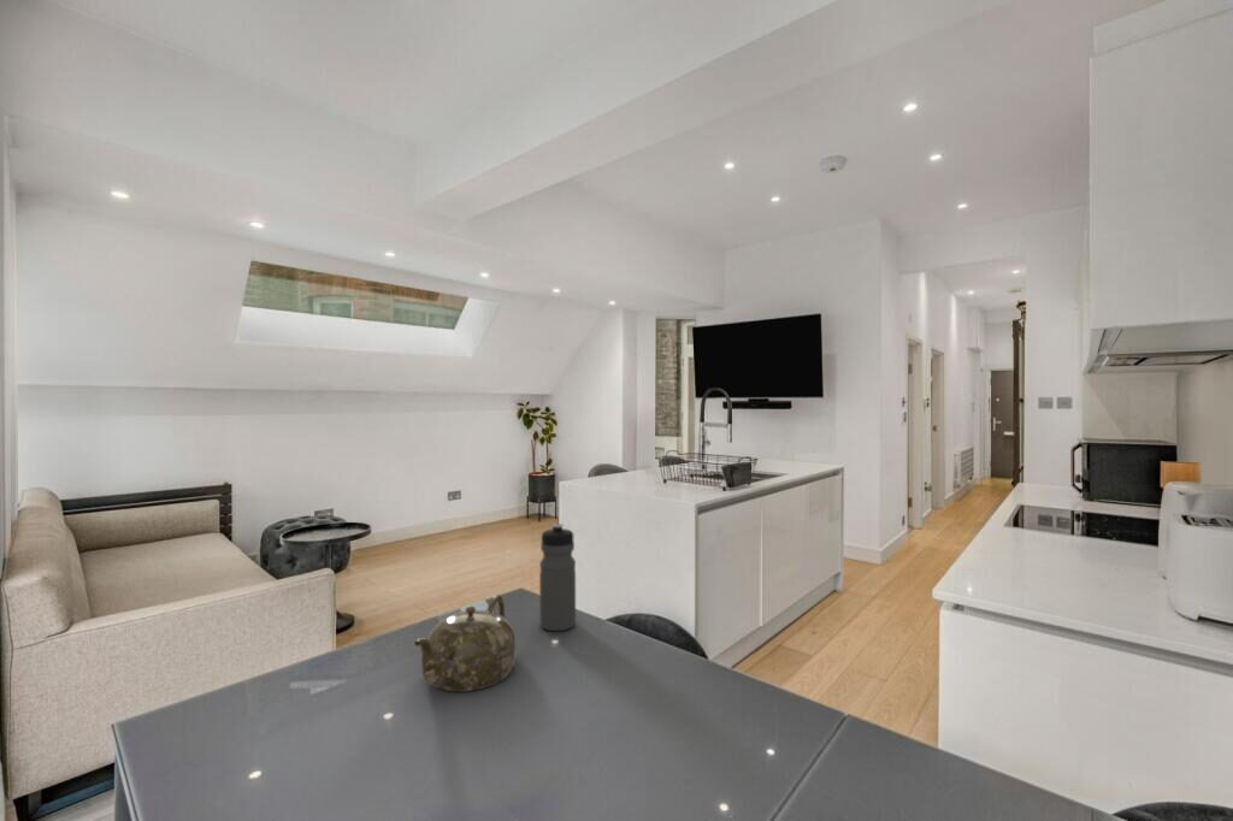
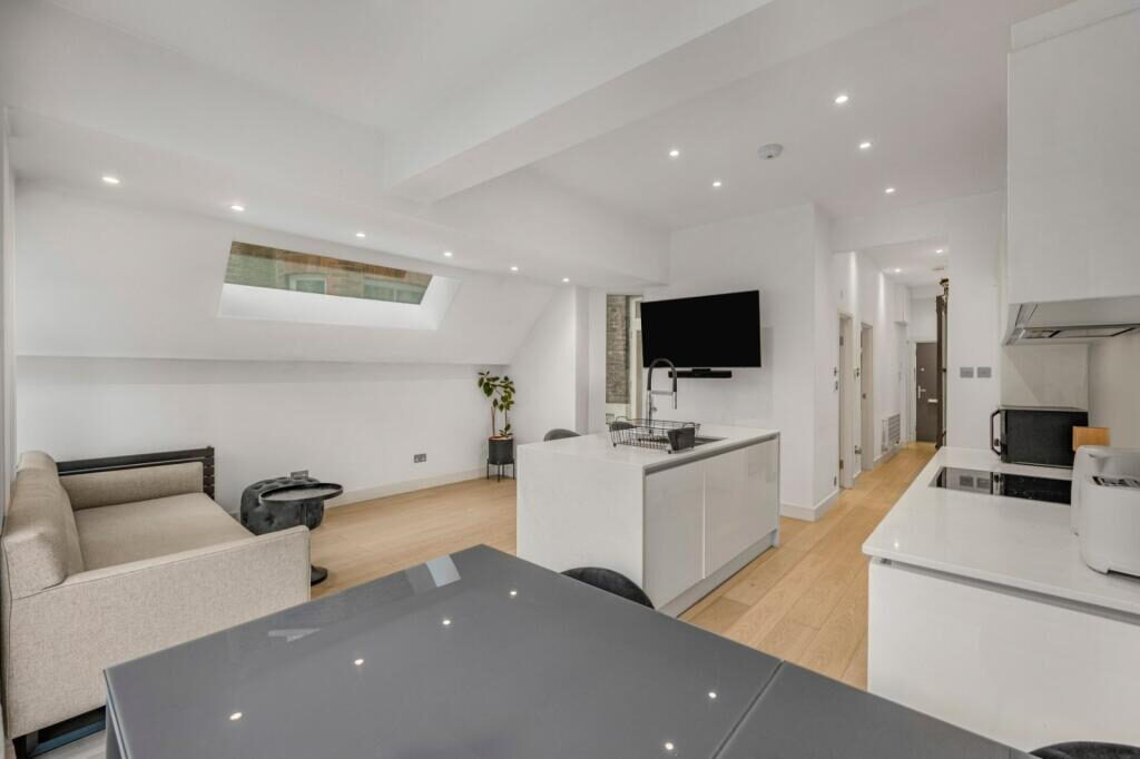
- water bottle [538,522,577,632]
- teapot [414,593,518,692]
